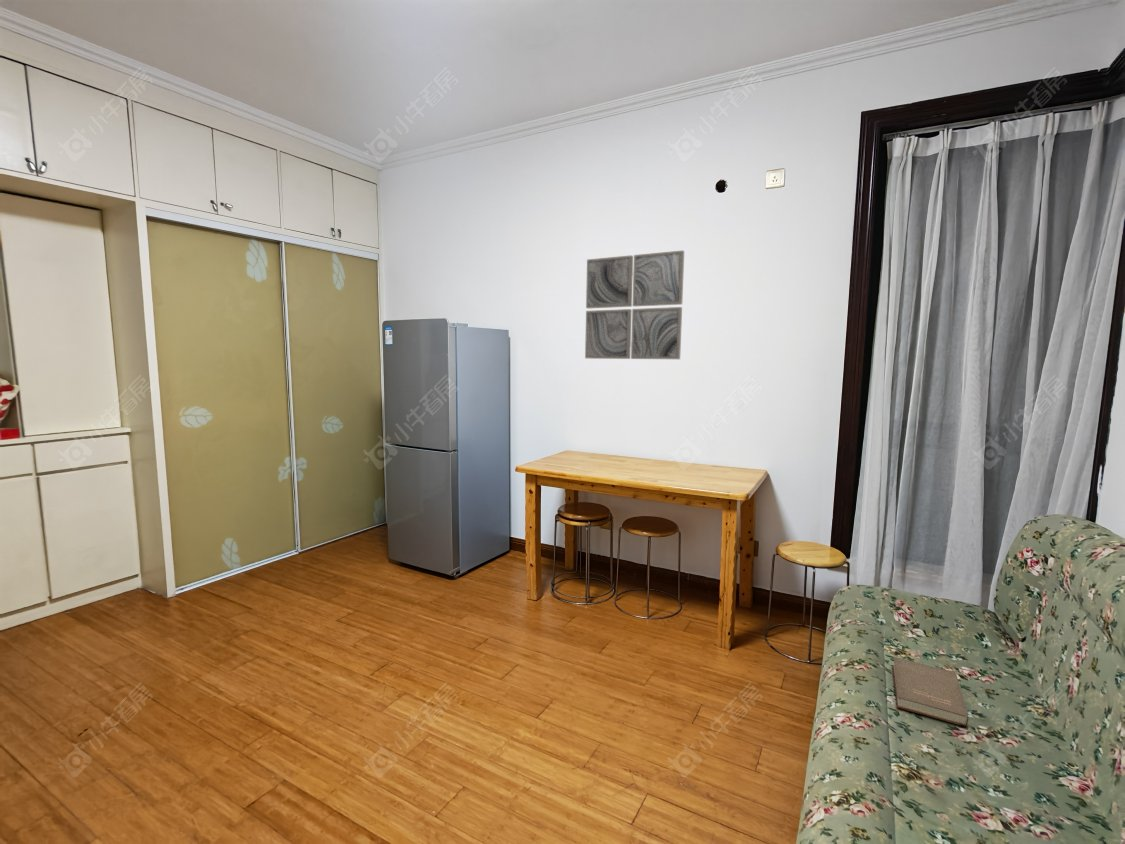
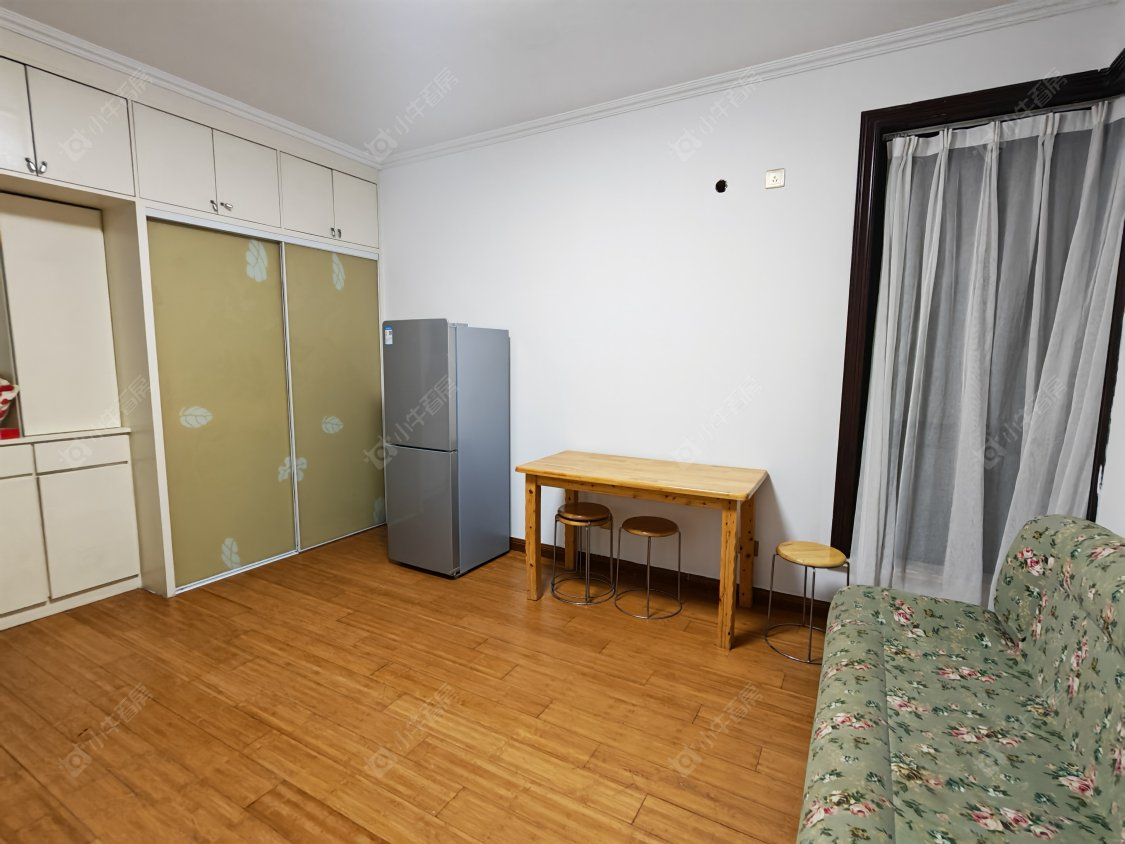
- wall art [584,249,685,360]
- book [892,656,969,727]
